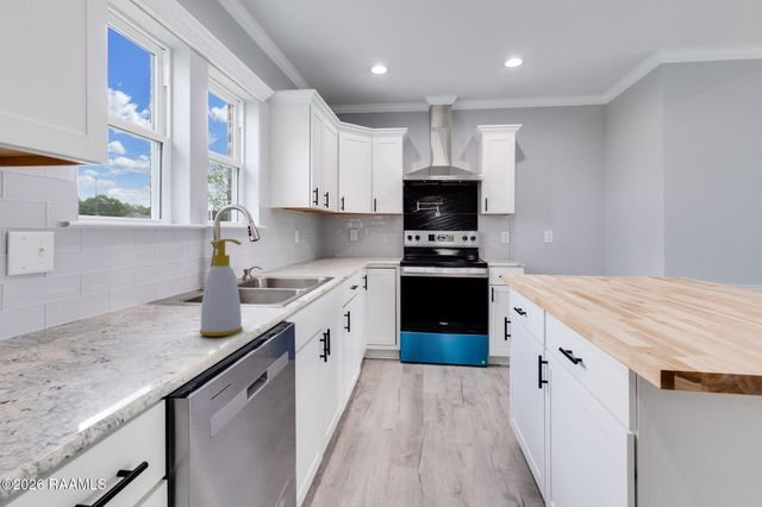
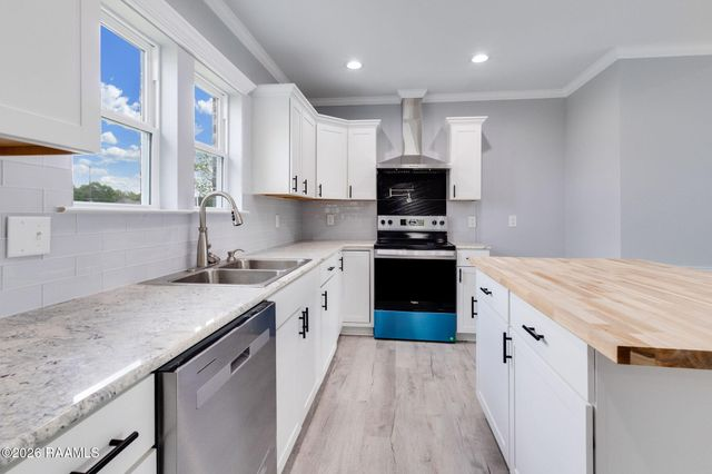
- soap bottle [199,238,244,337]
